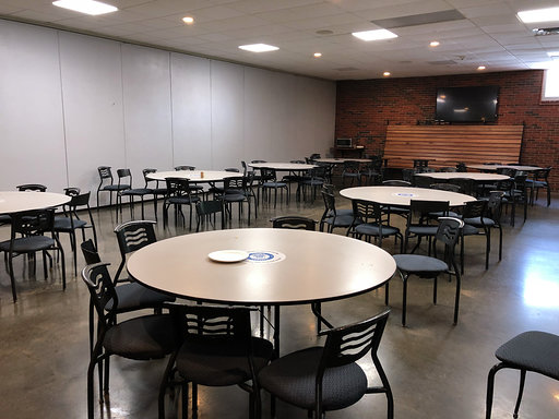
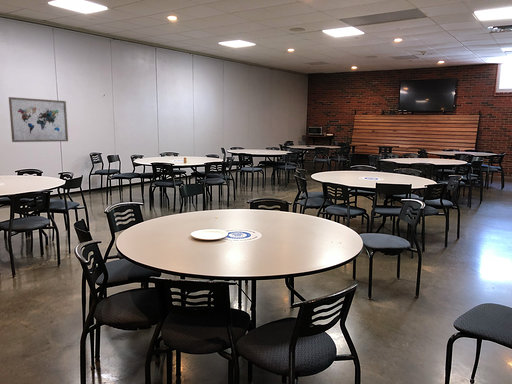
+ wall art [8,96,69,143]
